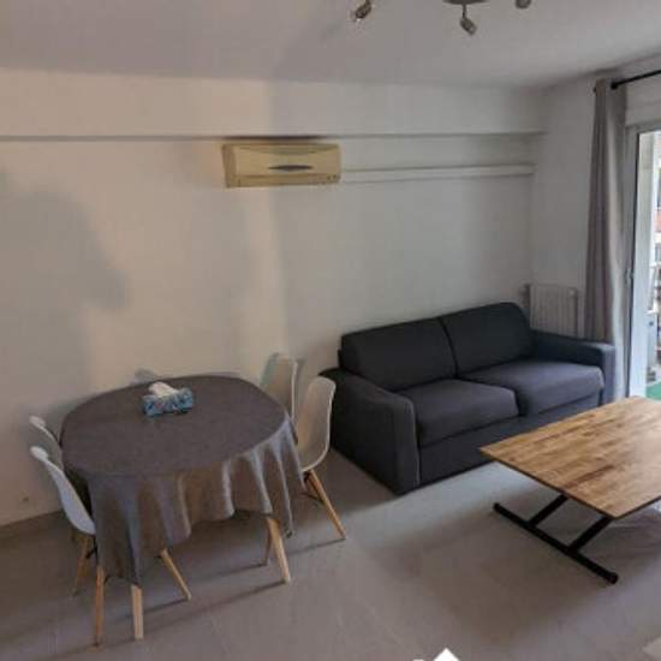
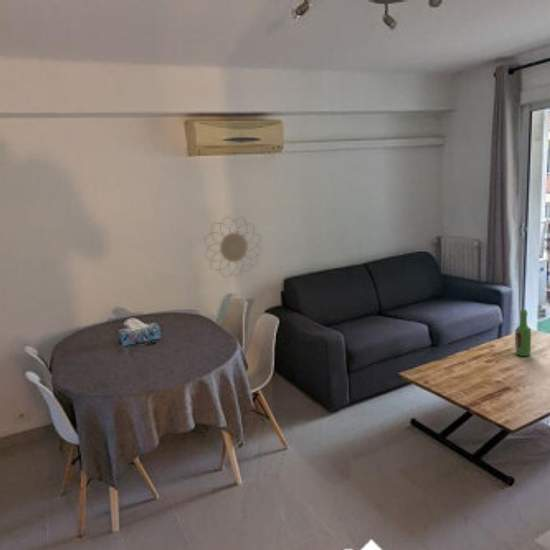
+ alcohol [514,308,532,357]
+ decorative wall piece [203,215,262,278]
